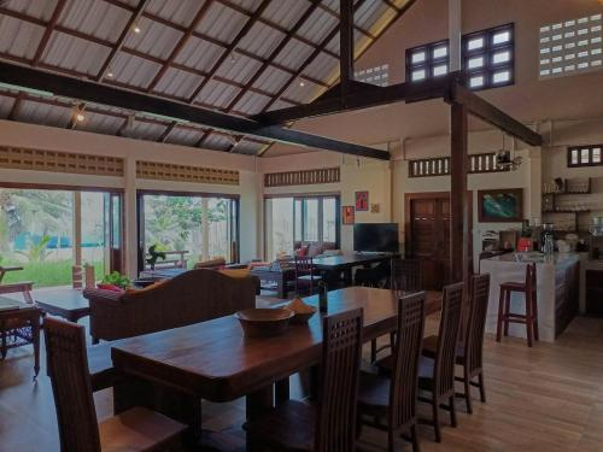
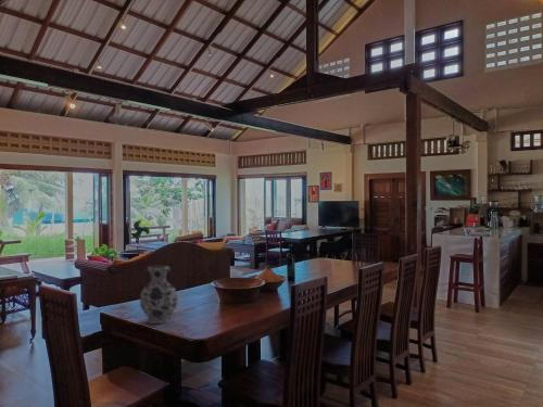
+ vase [138,264,179,325]
